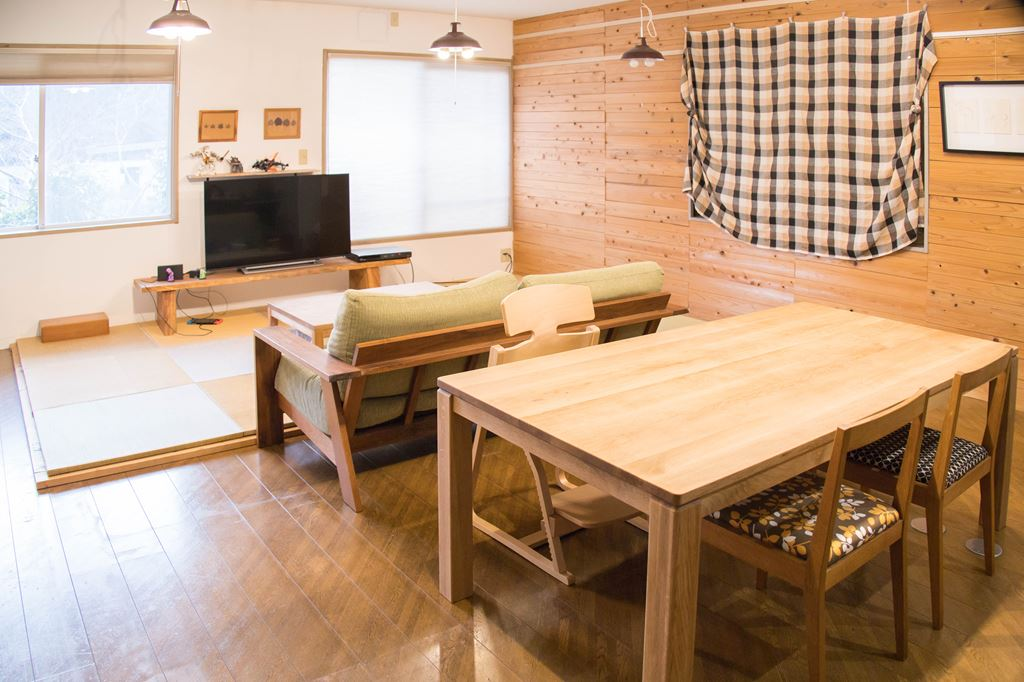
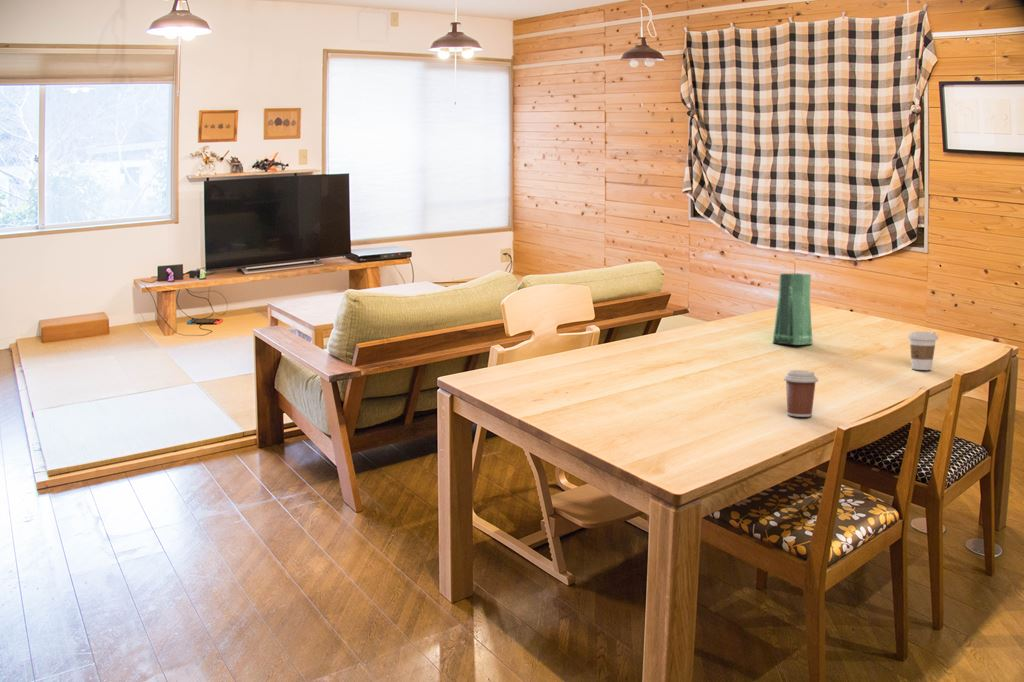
+ coffee cup [907,331,939,371]
+ coffee cup [783,369,819,418]
+ vase [772,272,813,346]
